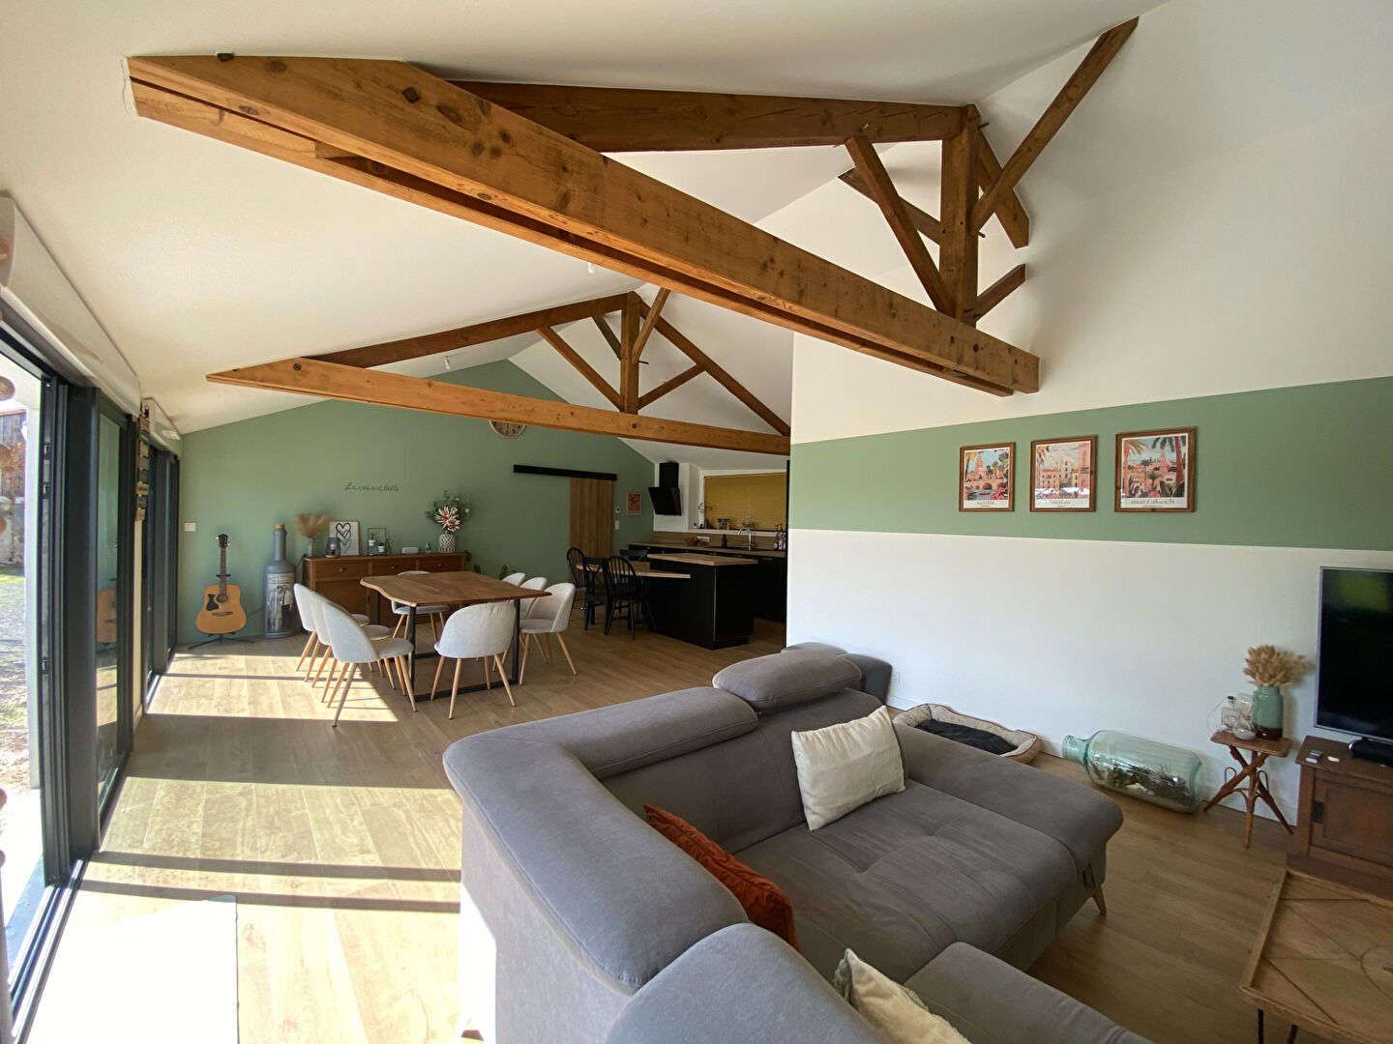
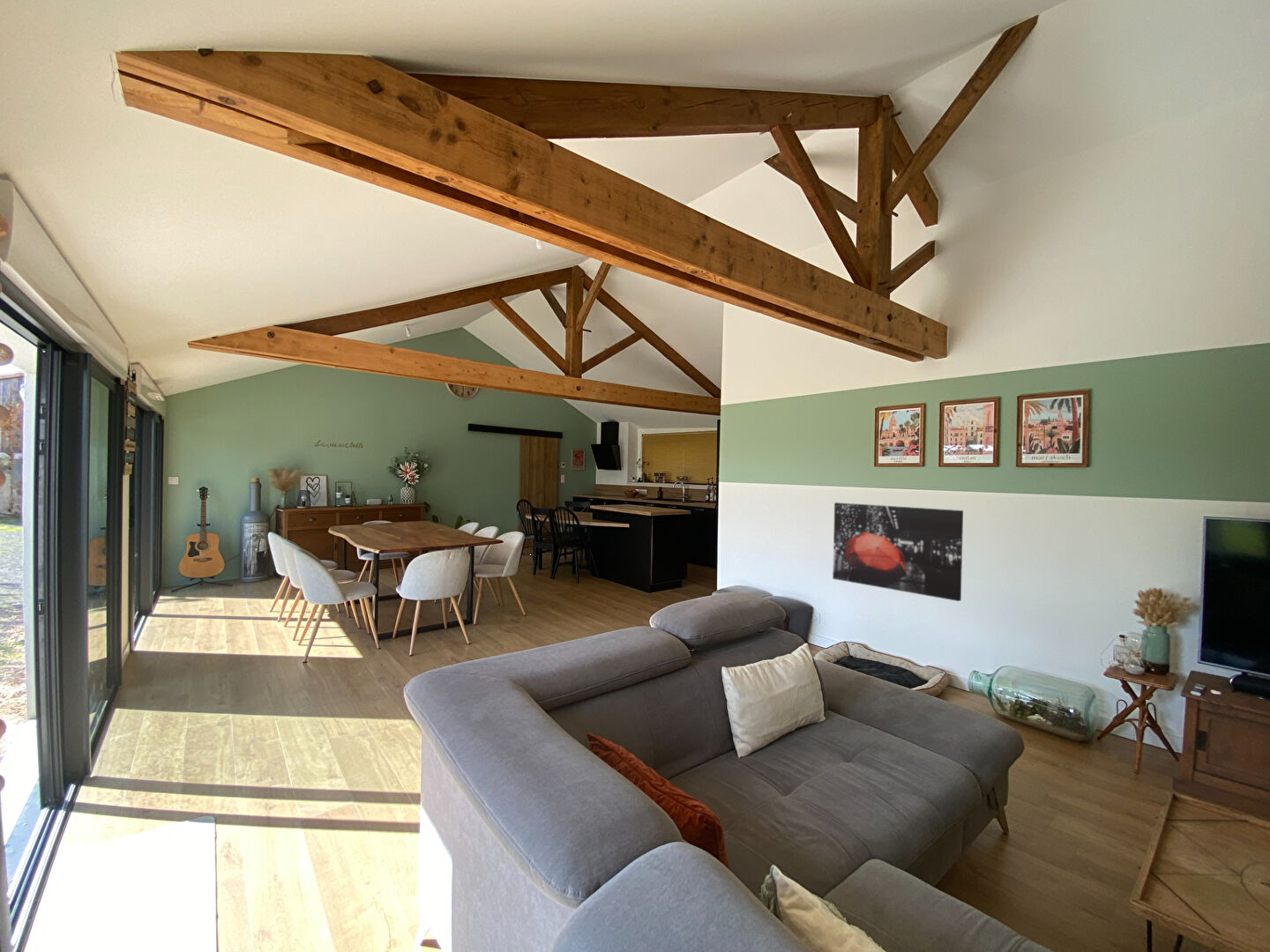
+ wall art [832,502,964,602]
